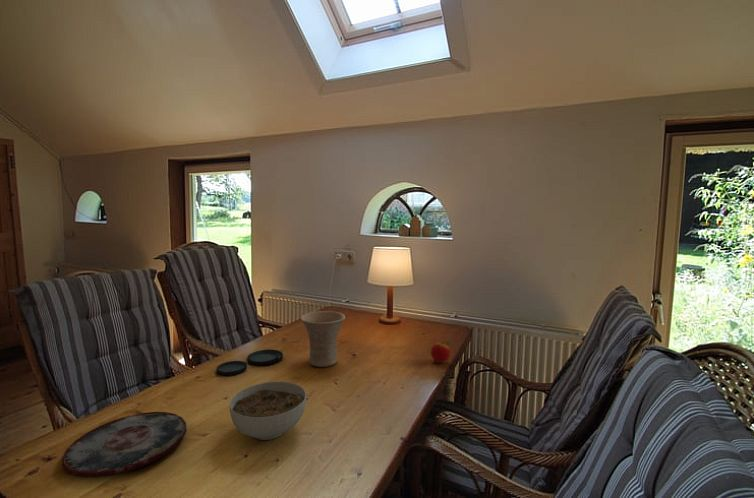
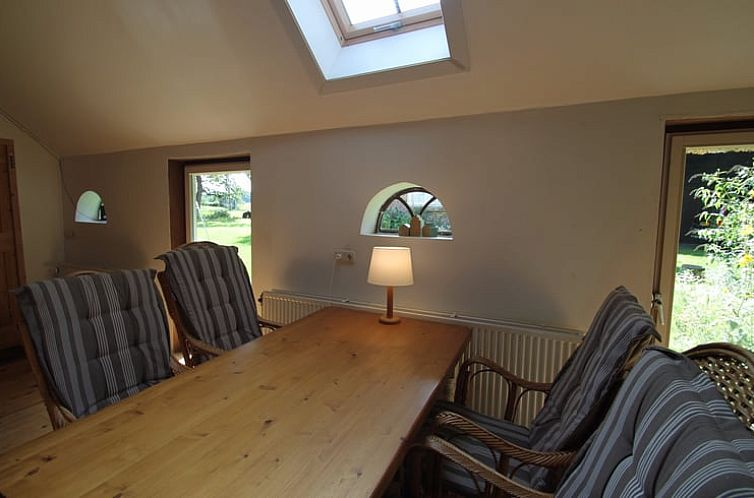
- apple [430,340,451,364]
- plate [216,349,284,376]
- vase [300,310,346,368]
- plate [61,411,187,479]
- bowl [228,381,307,441]
